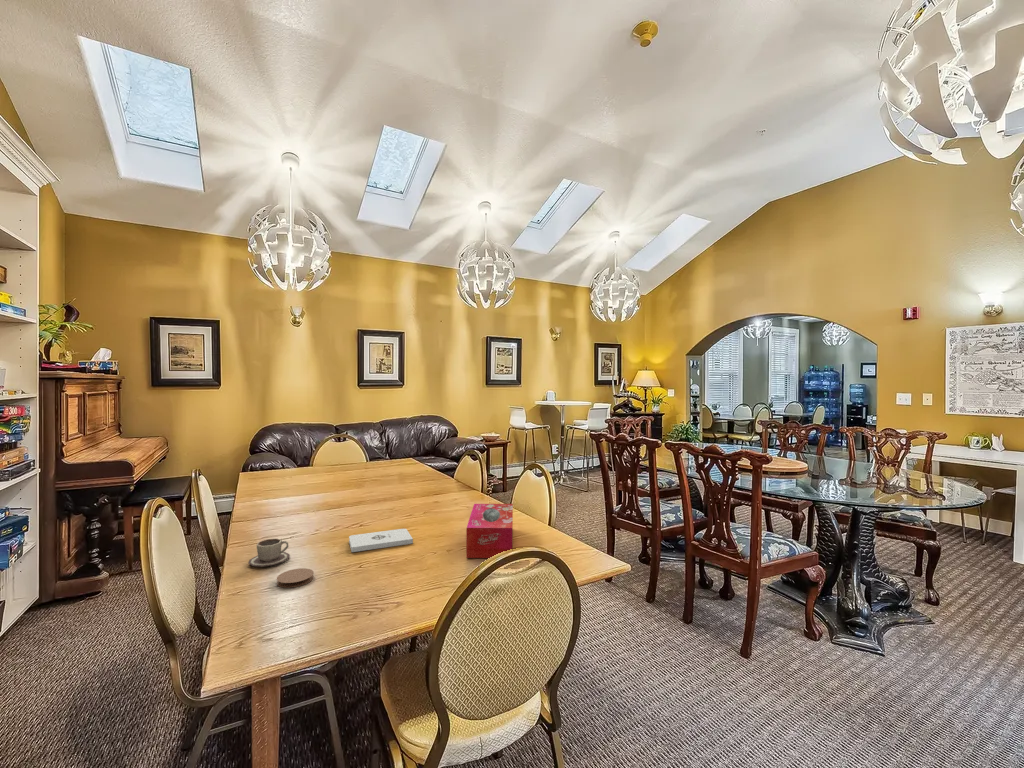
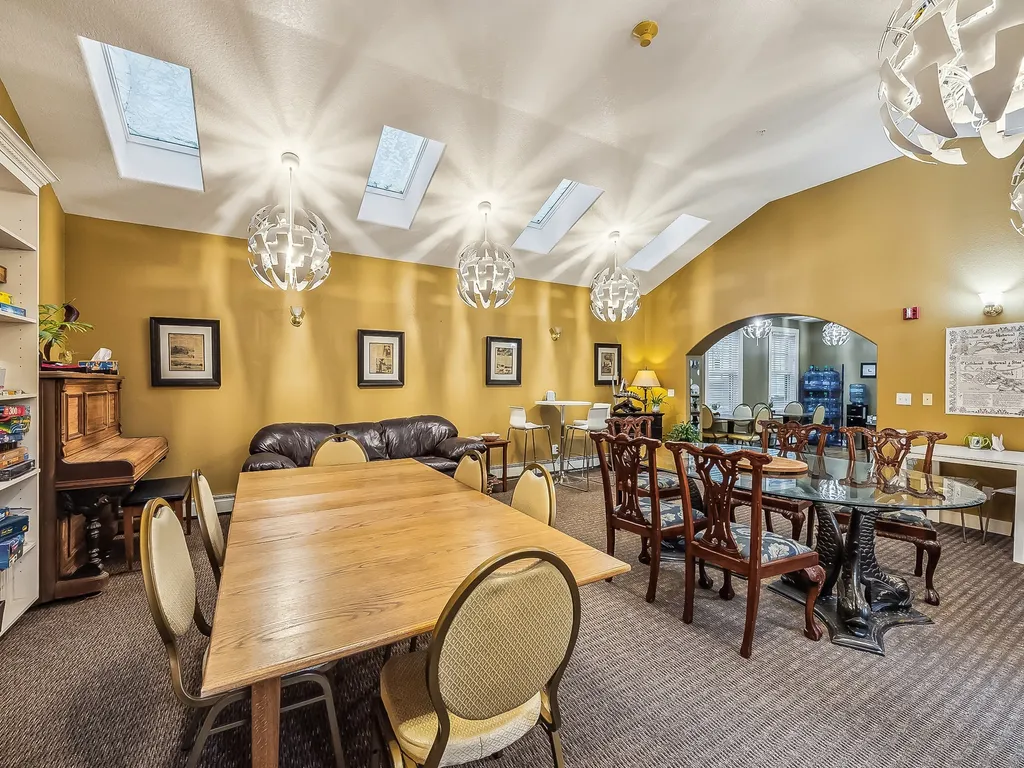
- cup [247,537,291,568]
- tissue box [465,503,514,559]
- coaster [276,567,315,589]
- notepad [348,528,414,553]
